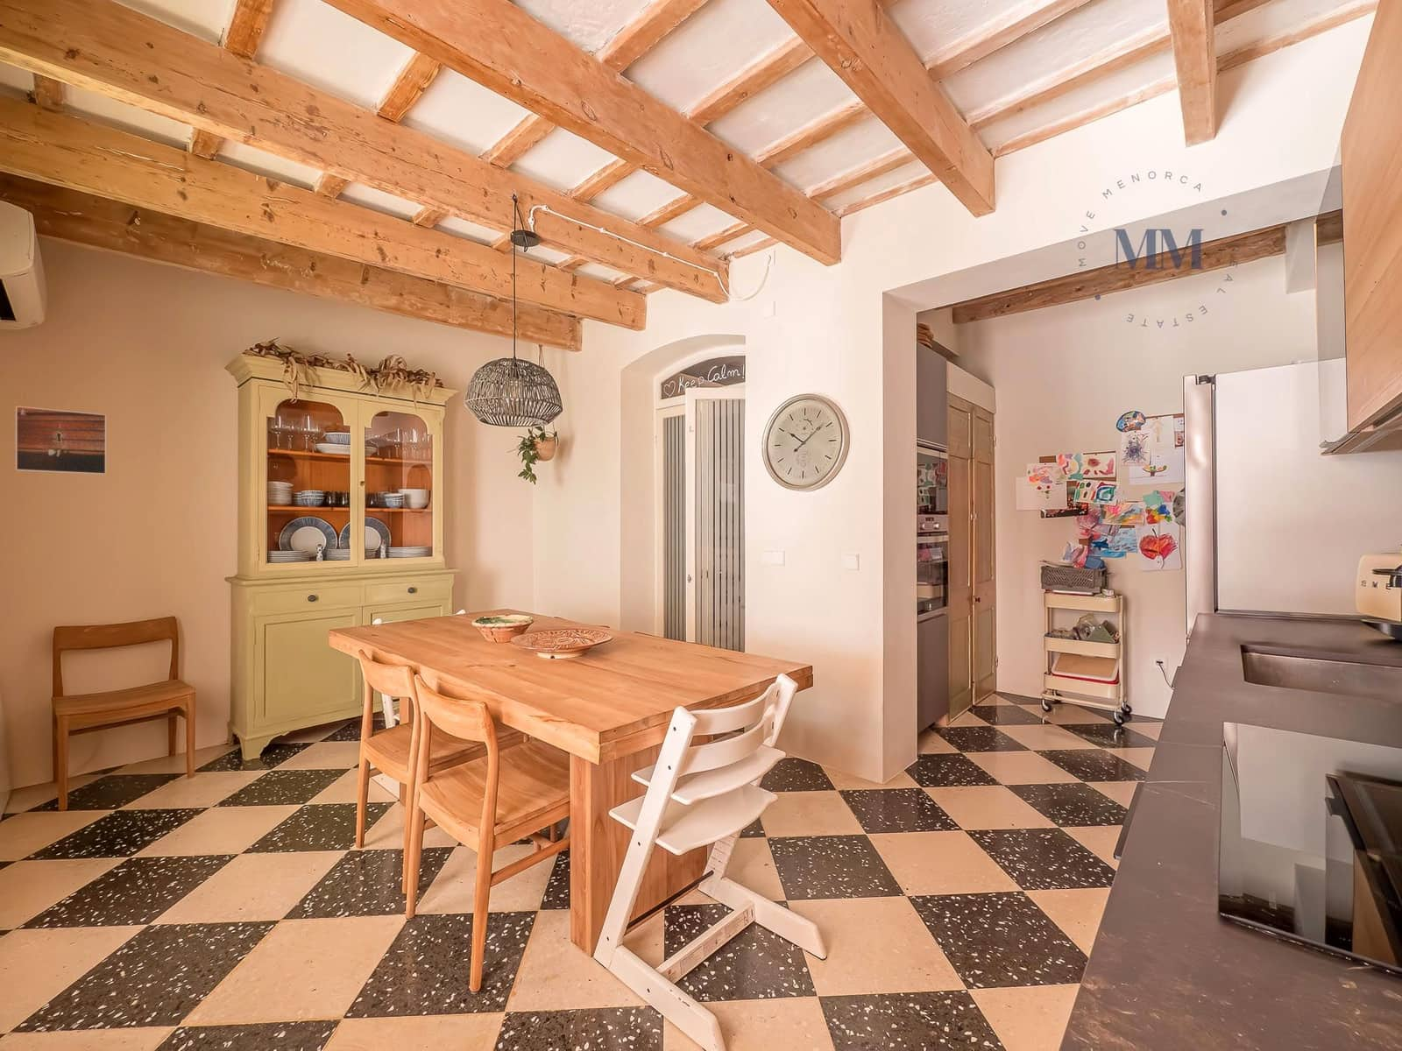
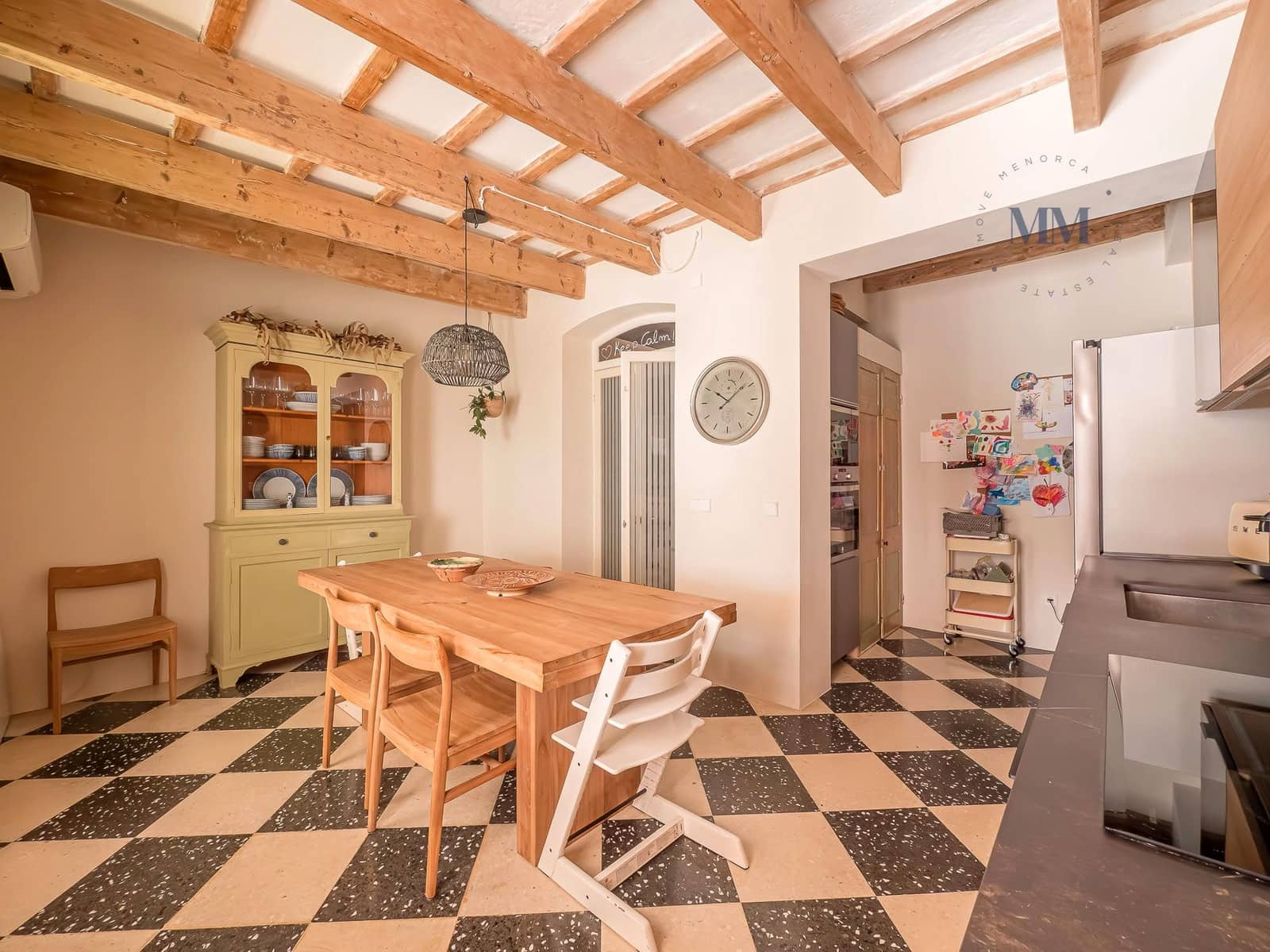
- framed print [14,405,107,476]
